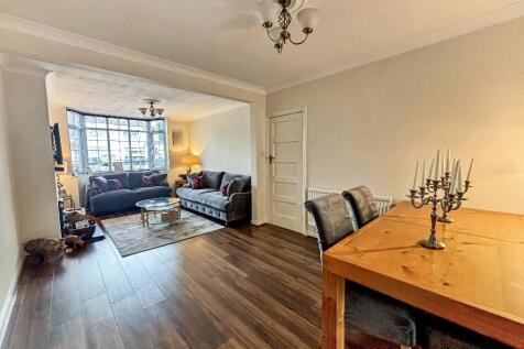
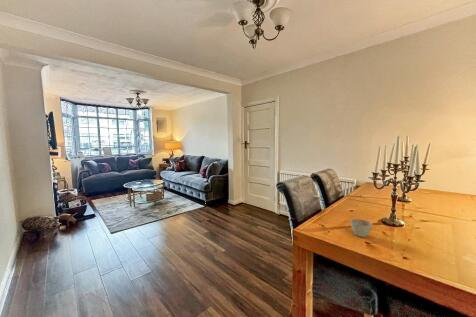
+ flower pot [349,218,373,238]
